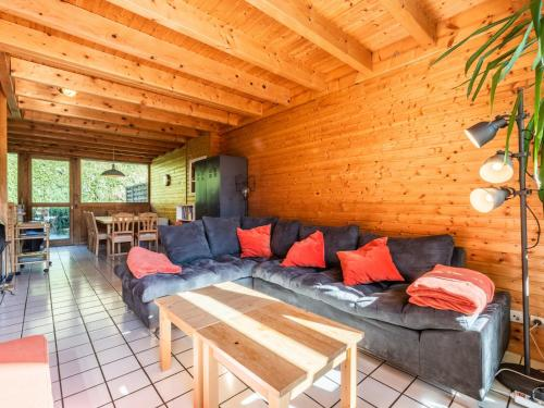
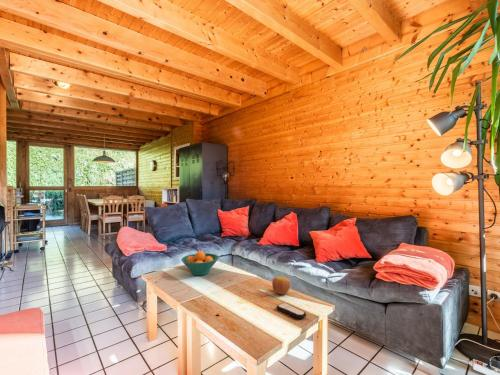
+ fruit bowl [180,250,220,276]
+ apple [271,275,291,295]
+ remote control [276,302,307,320]
